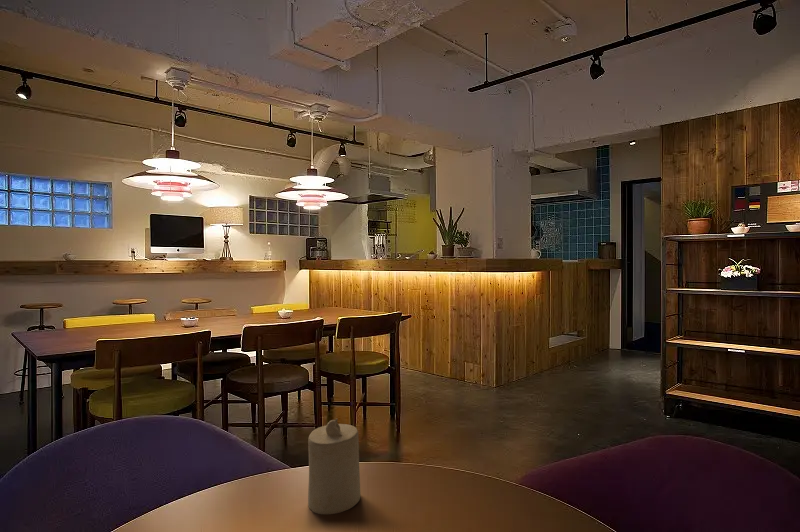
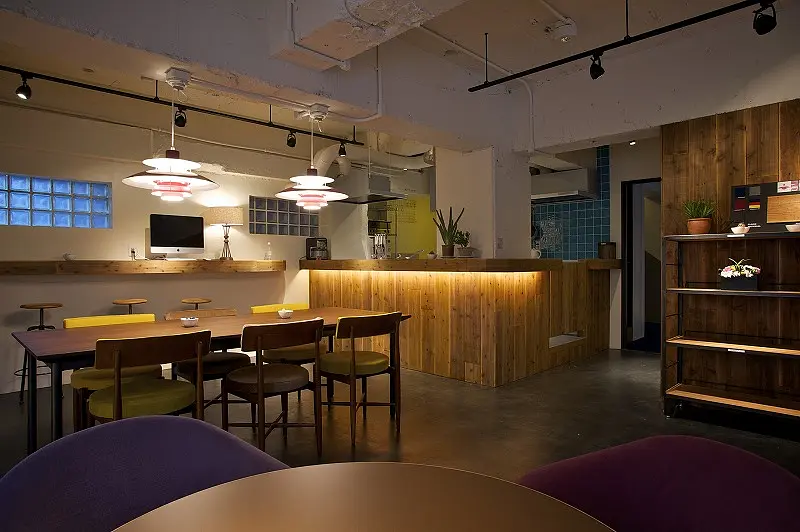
- candle [307,418,361,515]
